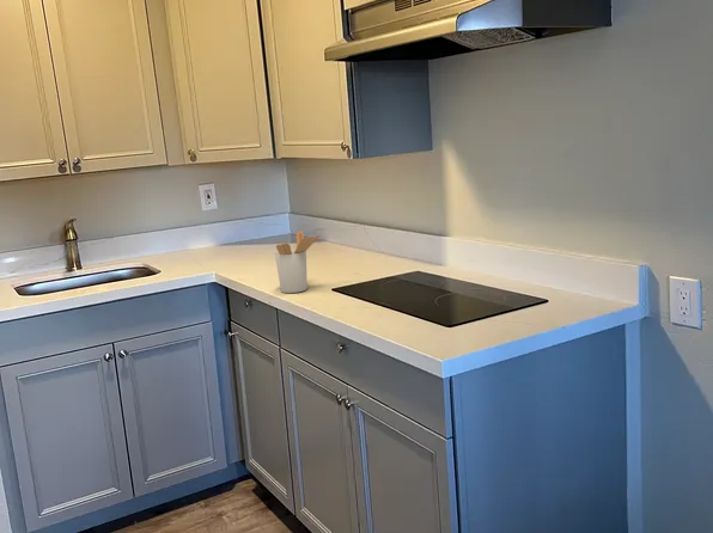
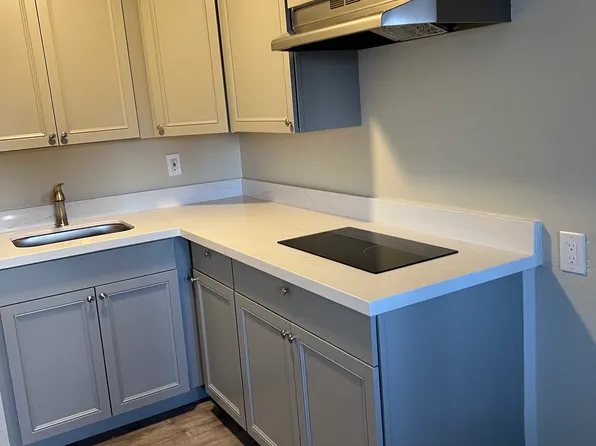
- utensil holder [274,229,321,294]
